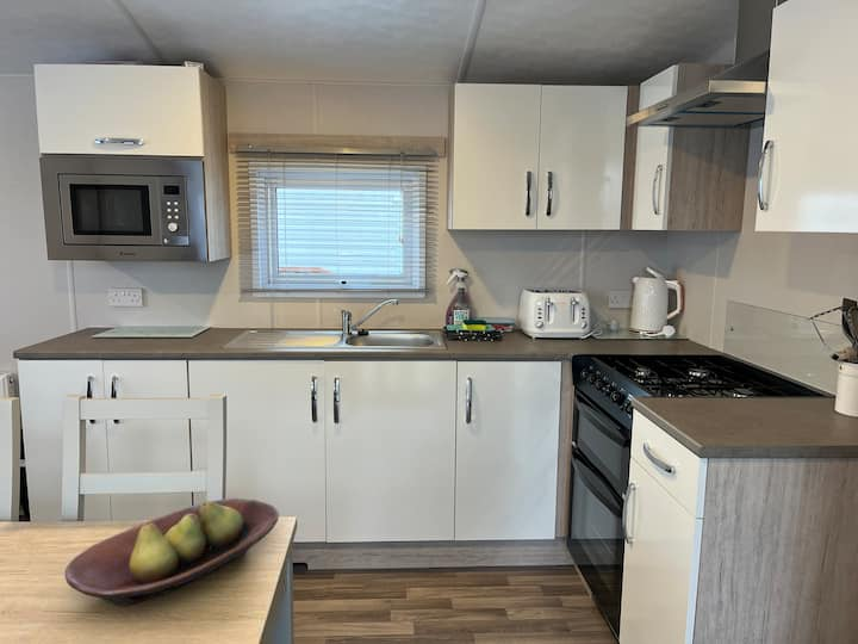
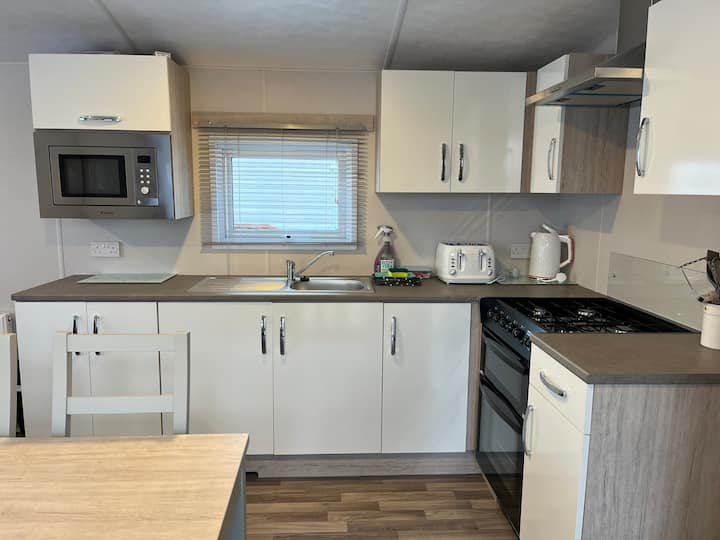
- fruit bowl [64,497,280,607]
